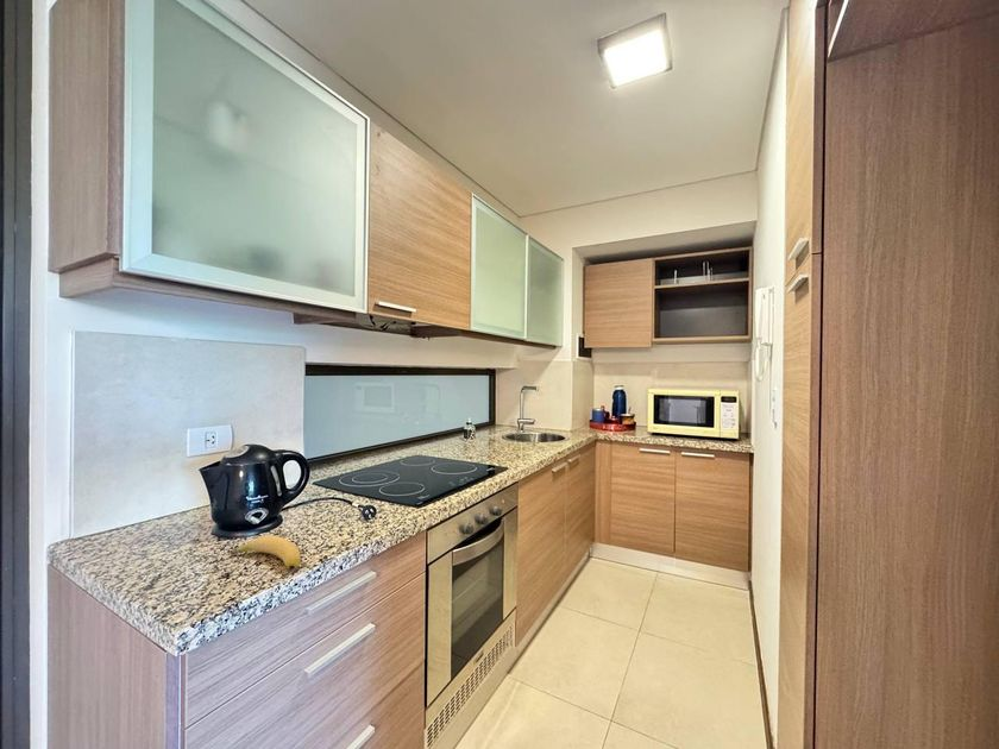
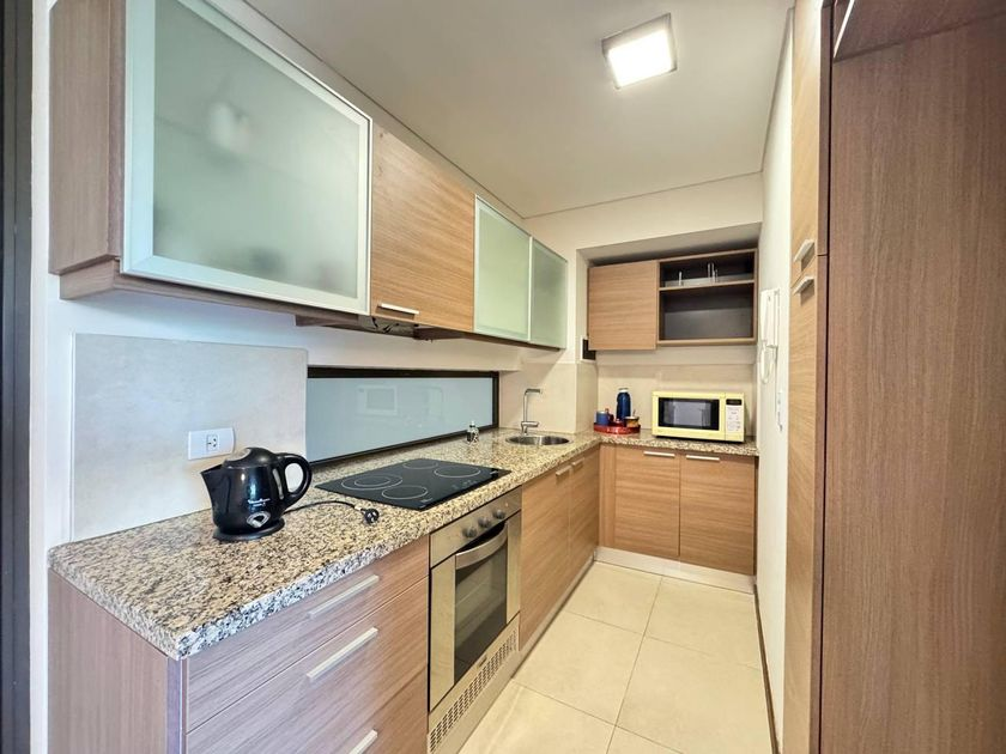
- banana [230,534,301,571]
